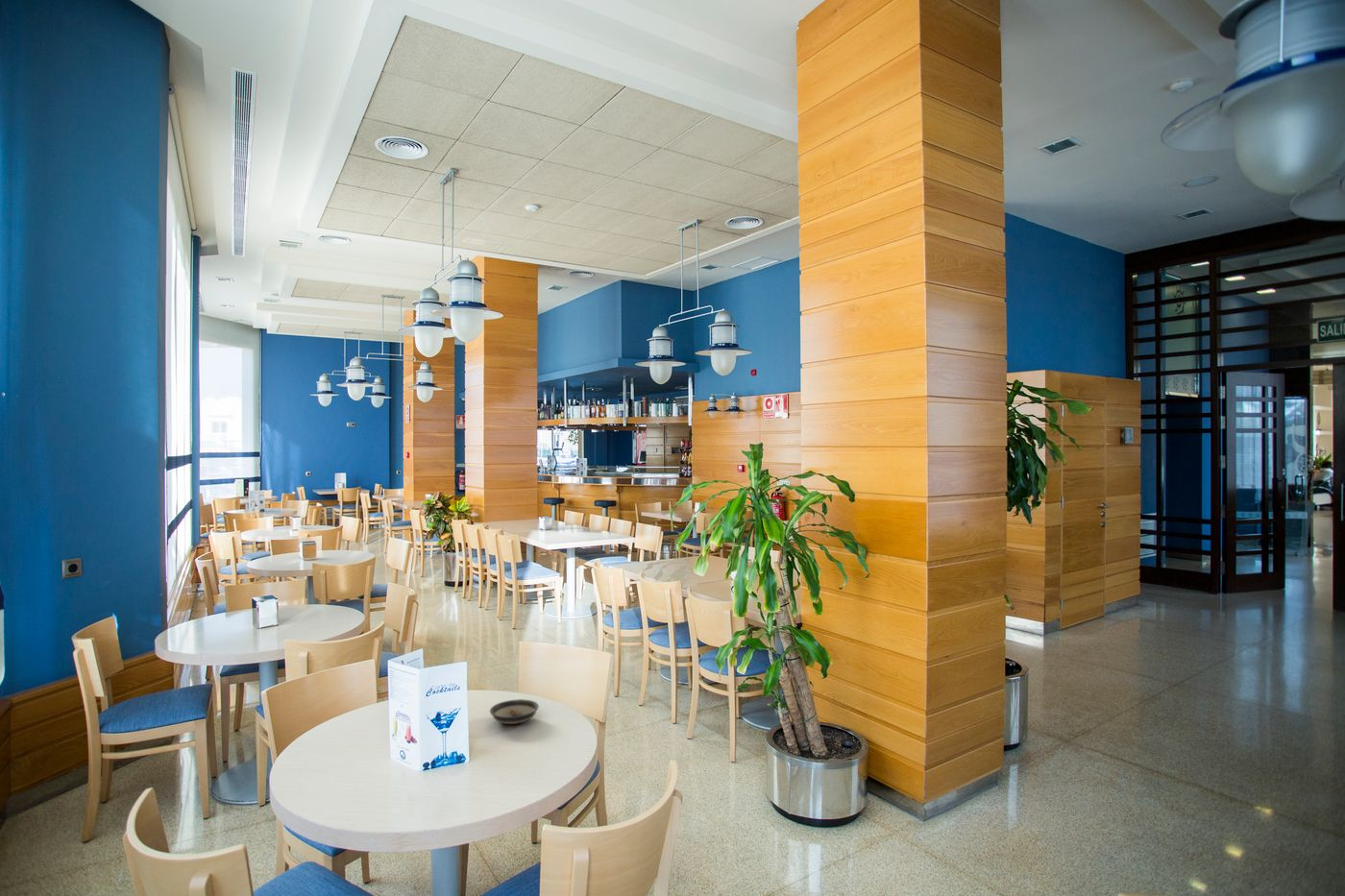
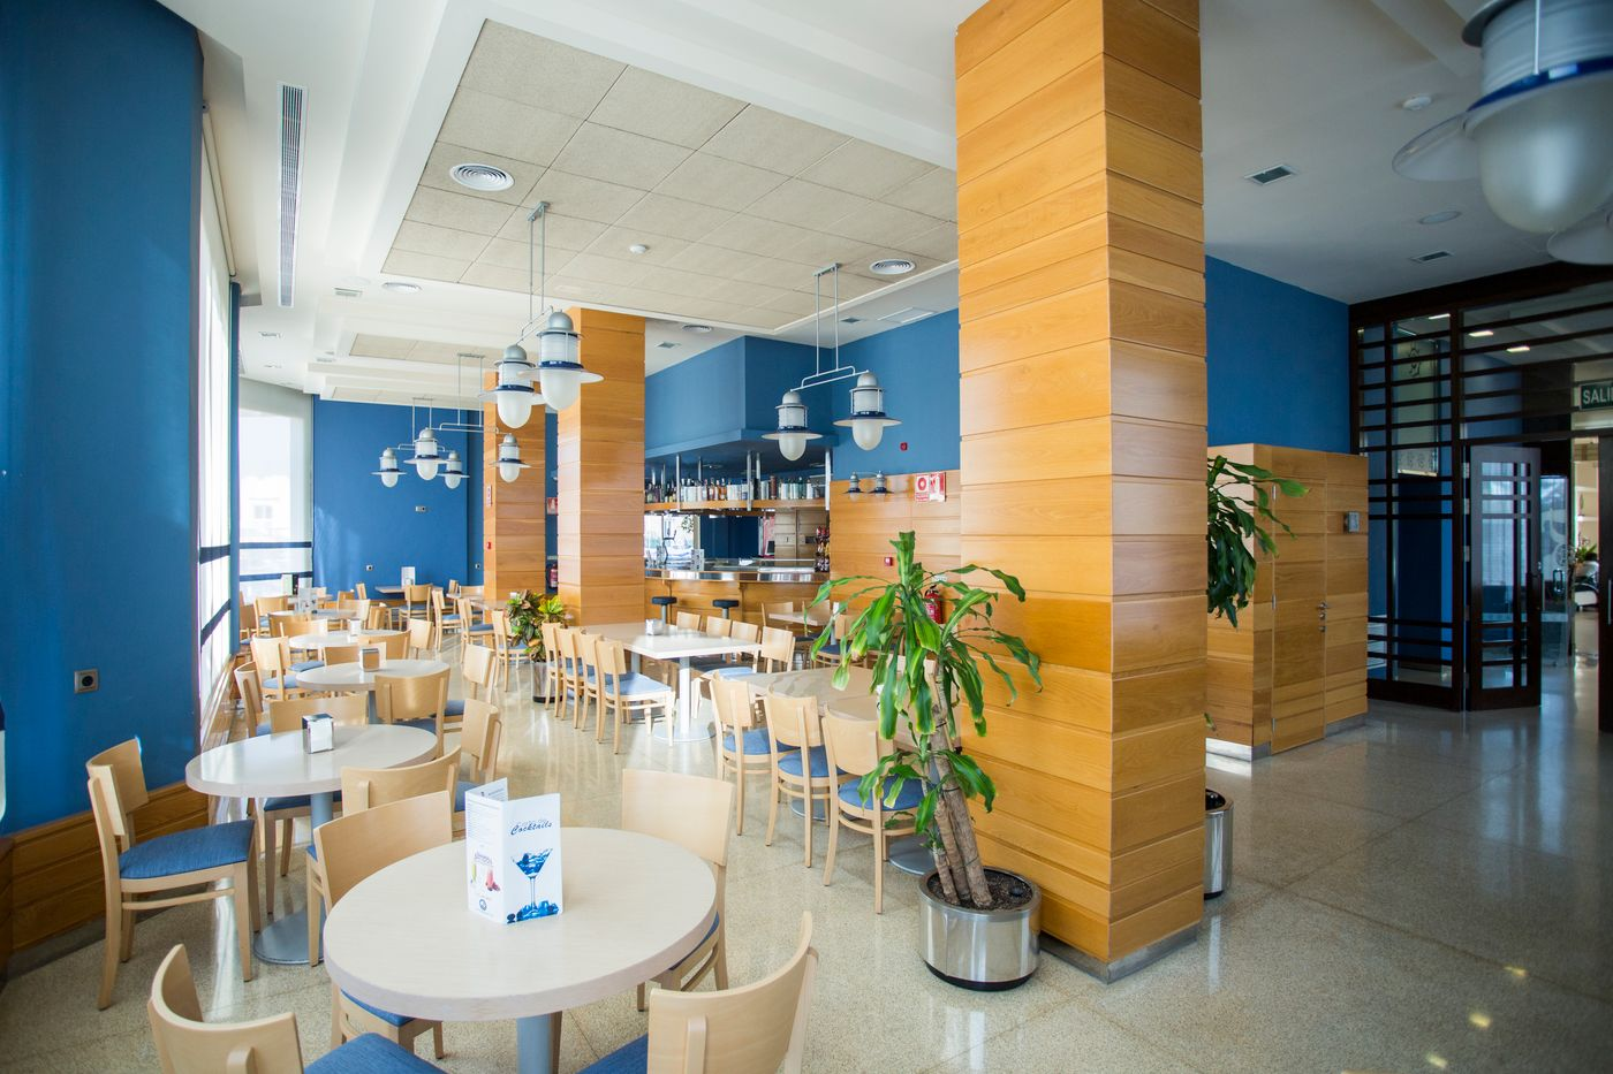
- saucer [489,698,540,725]
